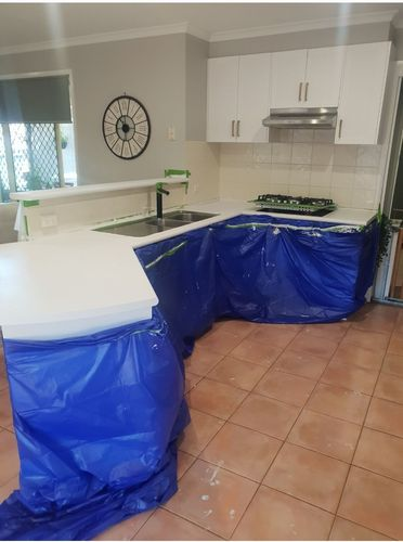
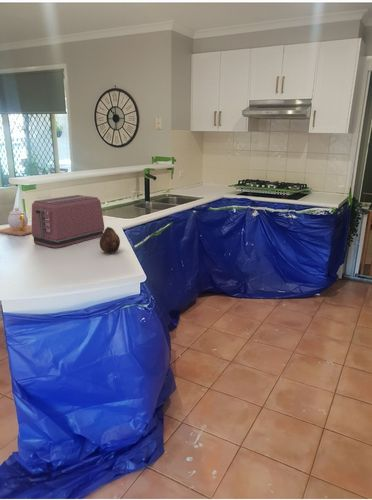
+ fruit [99,226,121,254]
+ teapot [0,206,32,237]
+ toaster [31,194,105,249]
